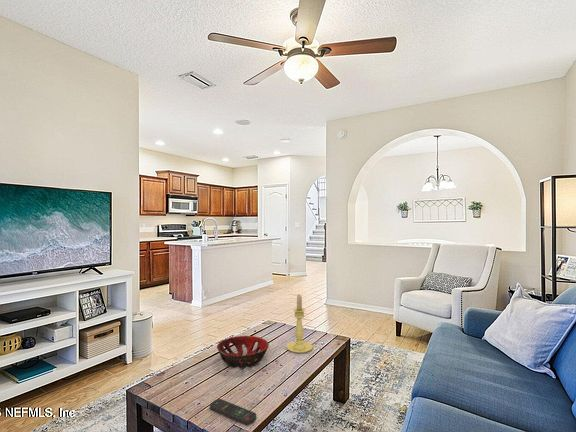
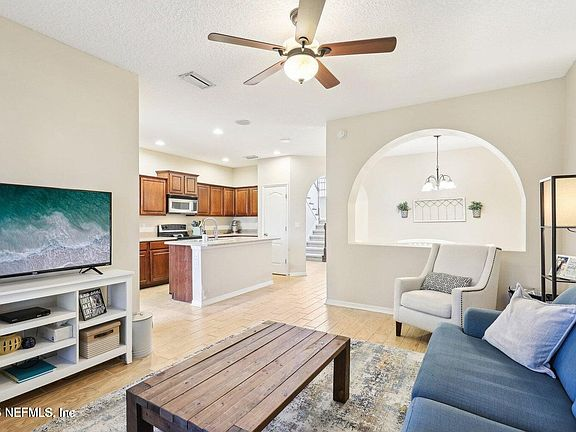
- decorative bowl [216,335,270,369]
- candle holder [286,294,314,354]
- remote control [209,398,257,426]
